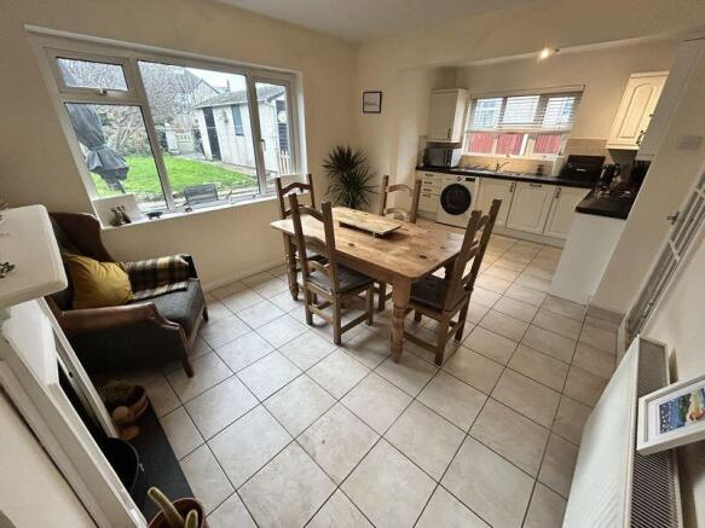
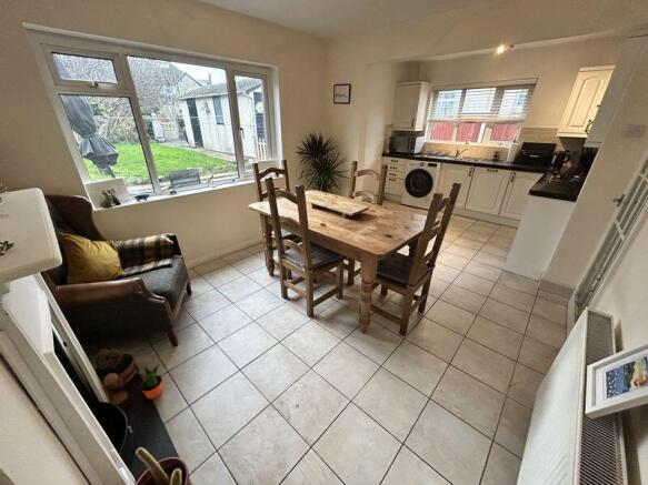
+ potted plant [133,362,163,400]
